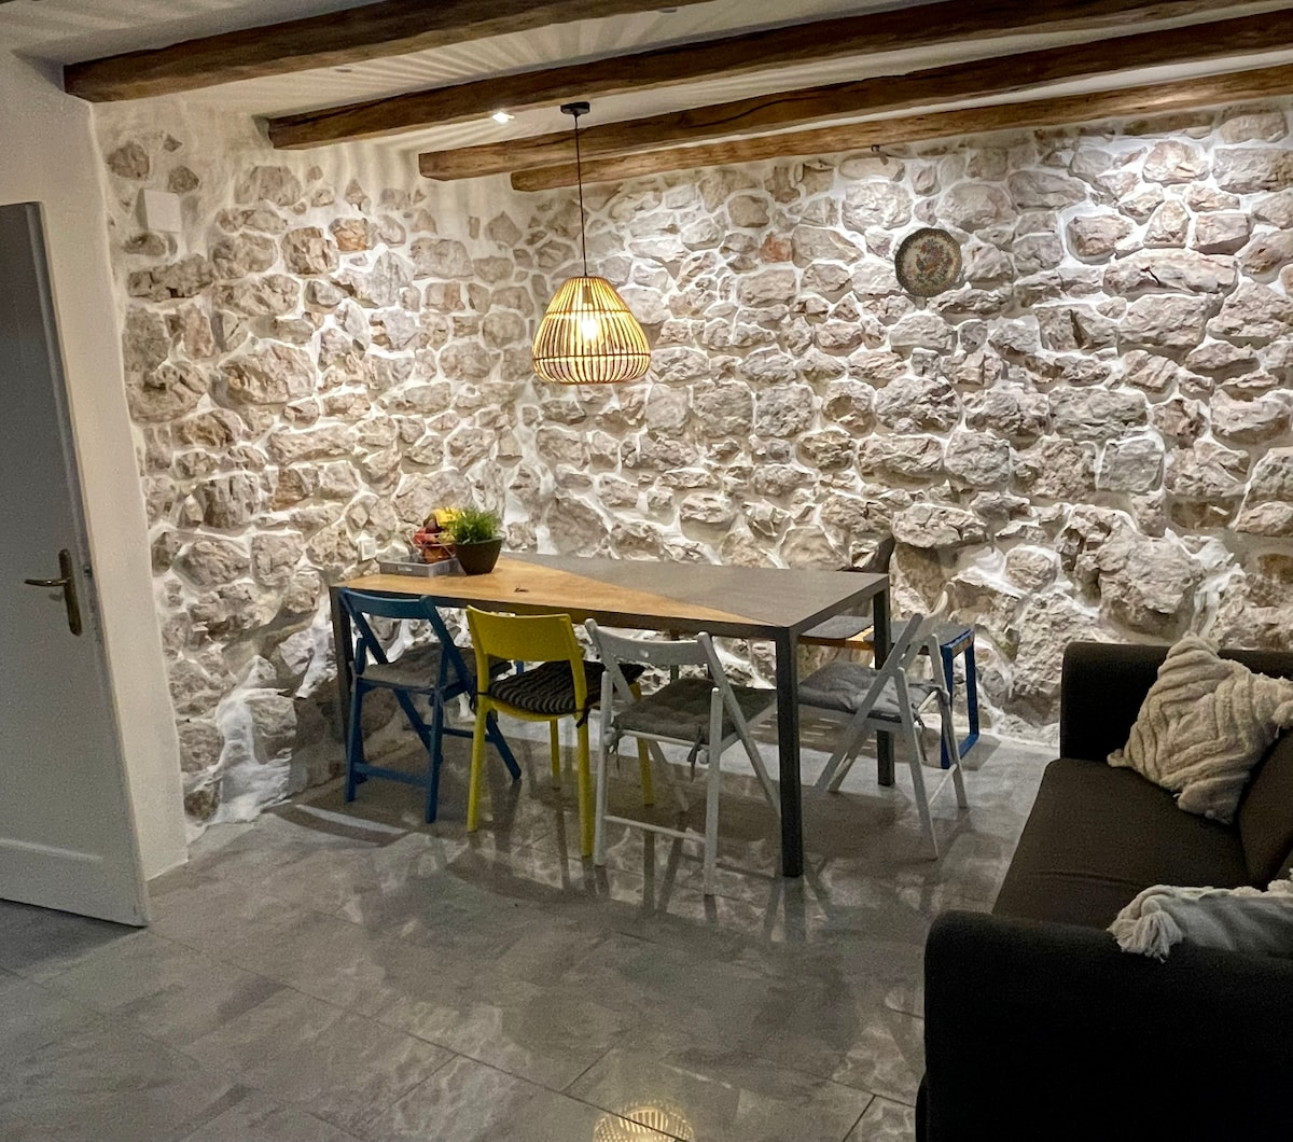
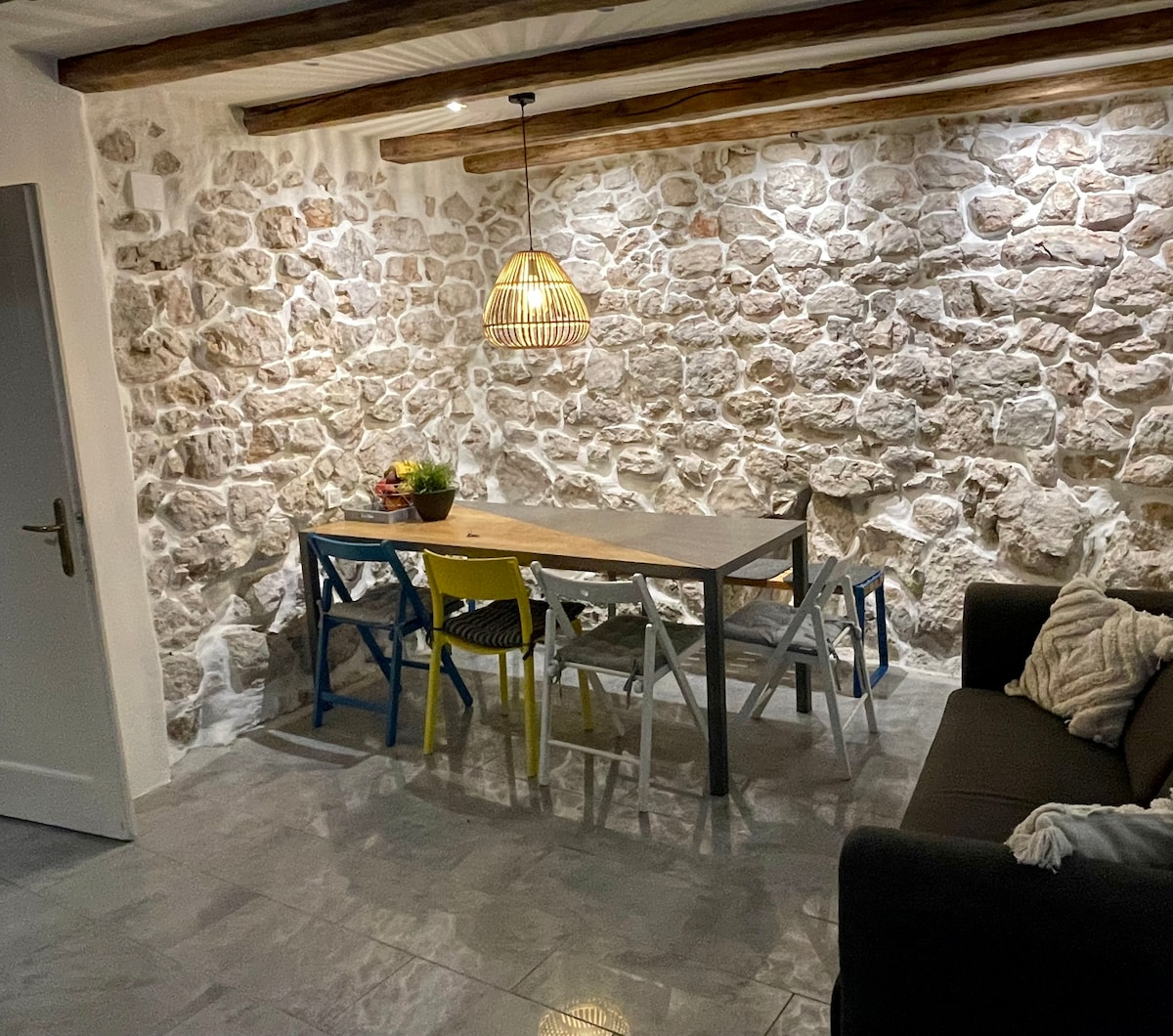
- decorative plate [893,226,963,299]
